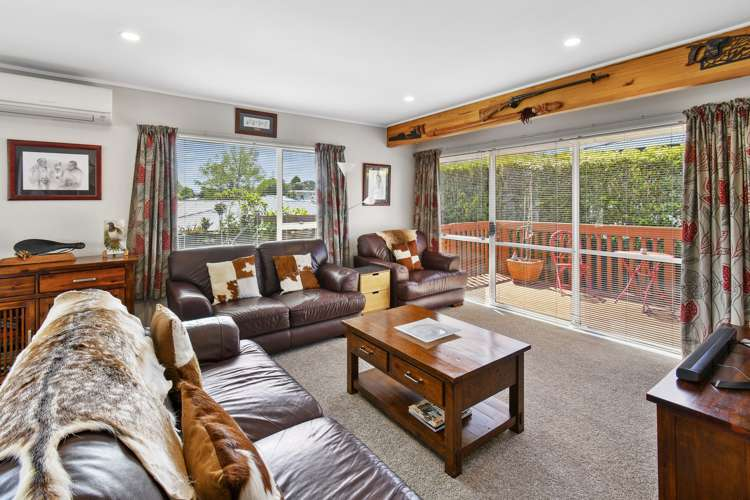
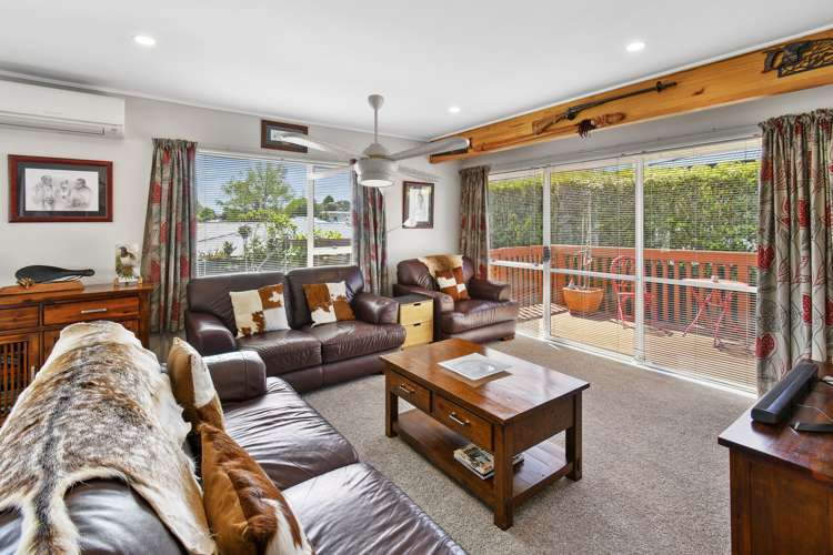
+ ceiling fan [279,93,471,189]
